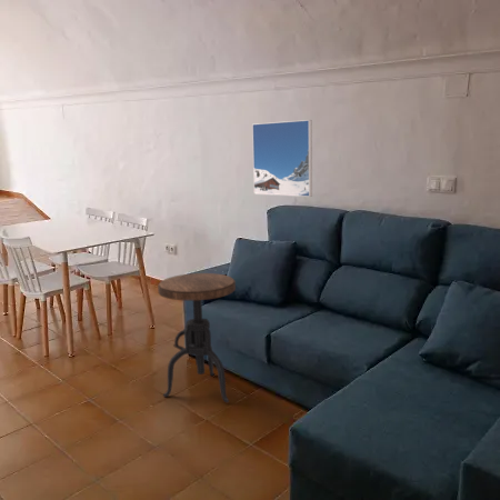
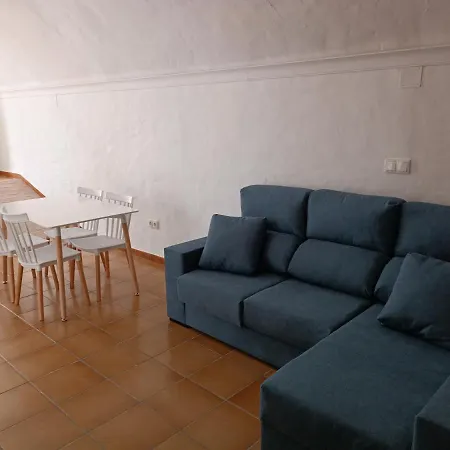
- side table [157,272,237,403]
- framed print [251,119,313,198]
